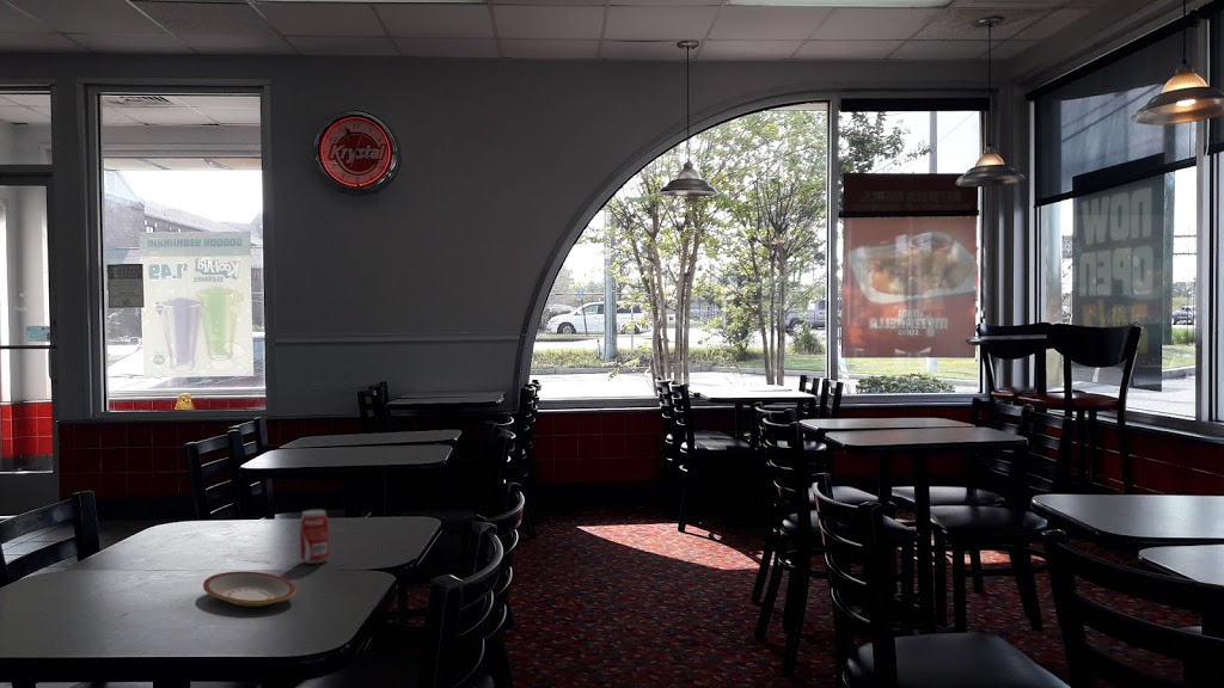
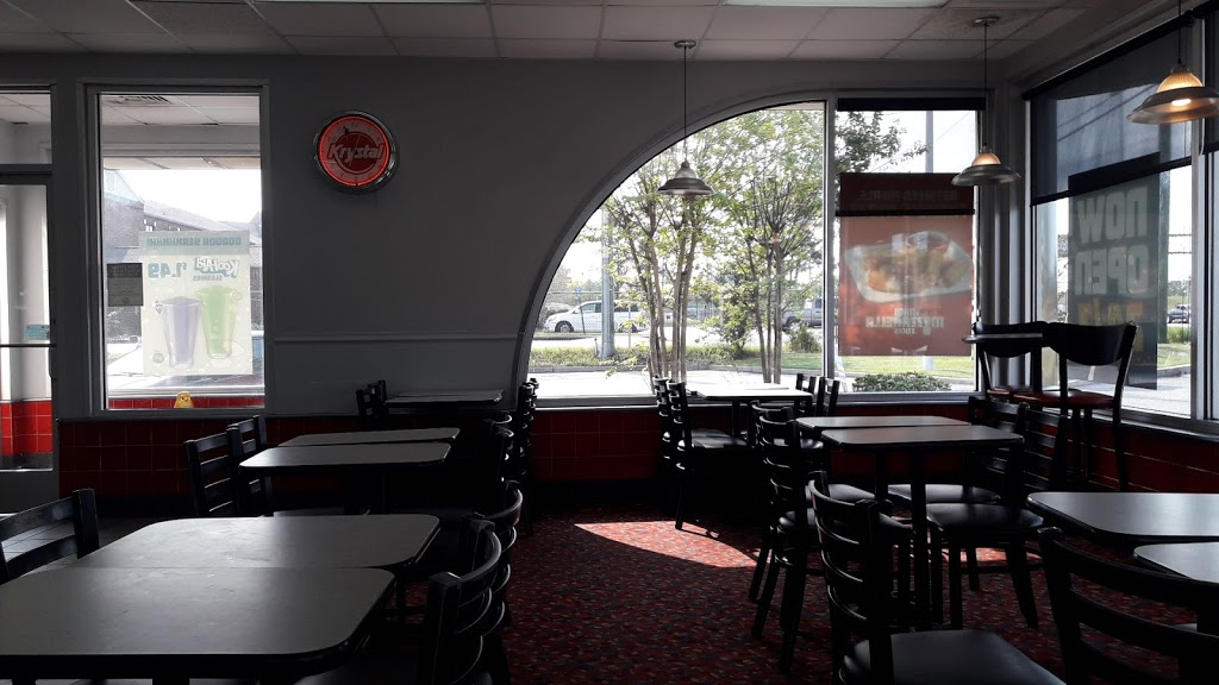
- beverage can [299,509,330,565]
- plate [202,570,296,608]
